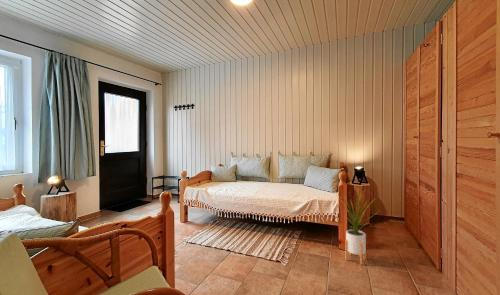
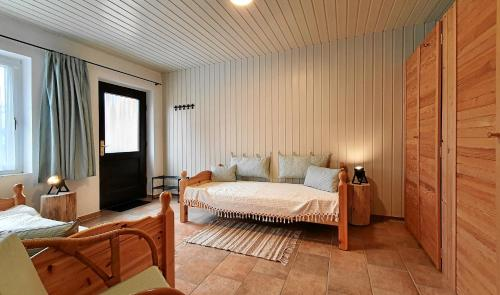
- house plant [338,188,380,266]
